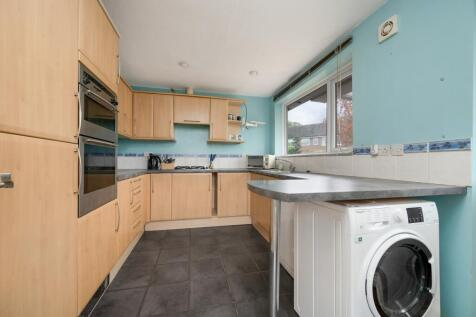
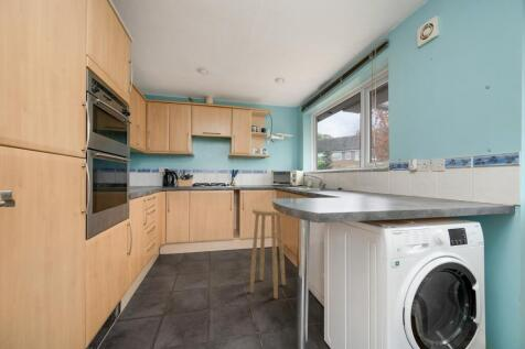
+ stool [248,206,286,299]
